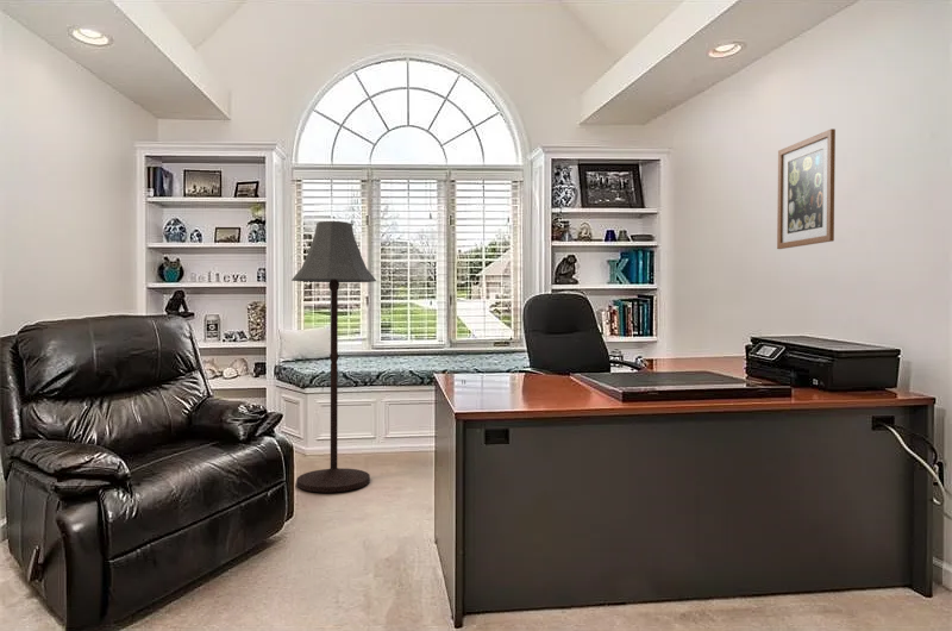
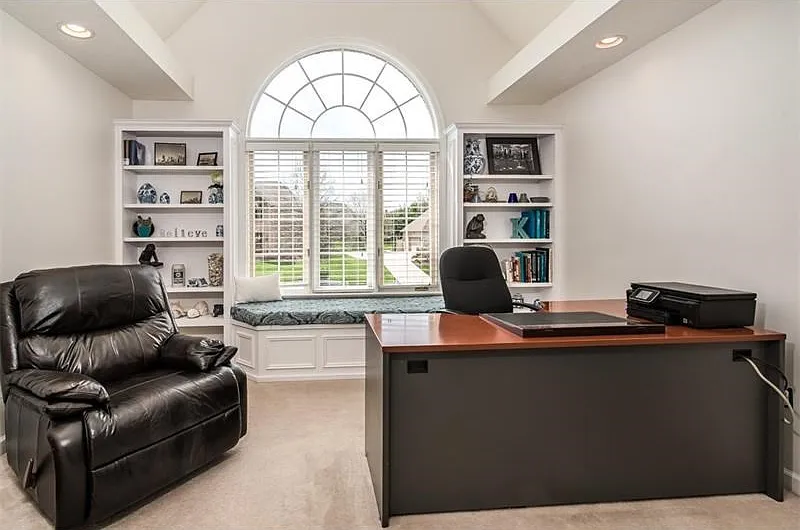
- floor lamp [290,220,377,493]
- wall art [776,127,837,250]
